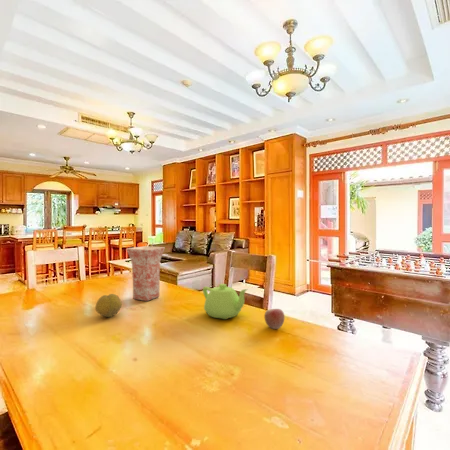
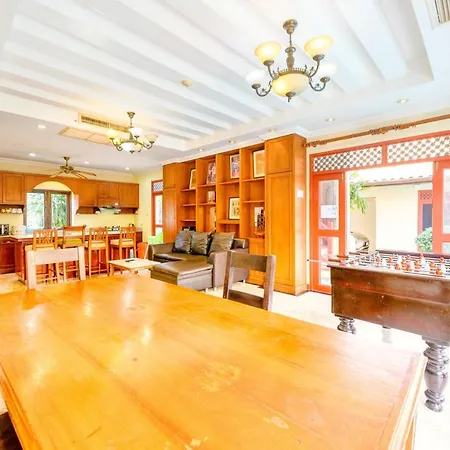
- teapot [202,283,248,320]
- vase [125,245,166,302]
- fruit [94,293,123,318]
- apple [263,308,286,330]
